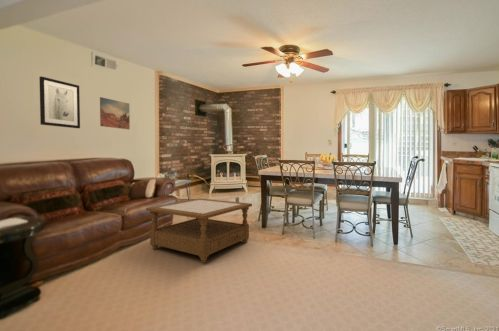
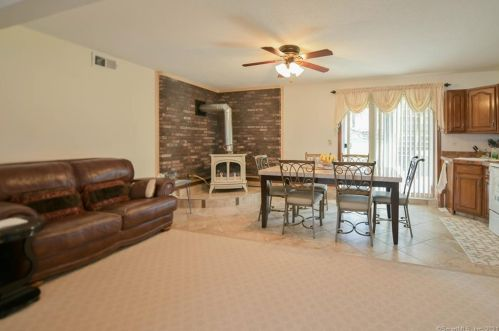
- coffee table [145,198,253,263]
- wall art [38,75,81,129]
- wall art [99,96,131,130]
